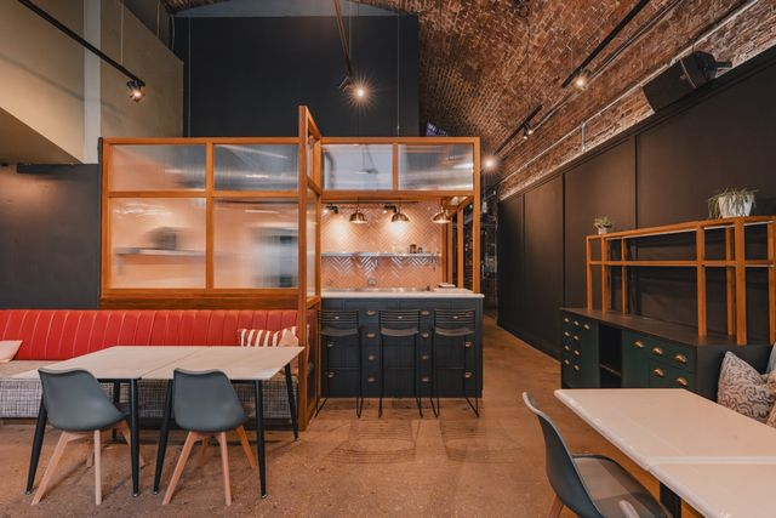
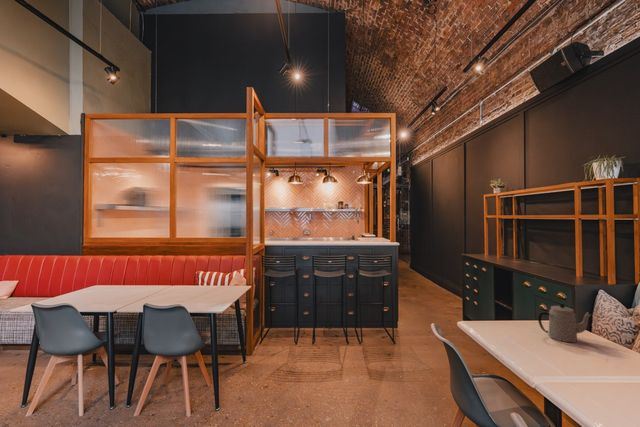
+ teapot [537,302,592,343]
